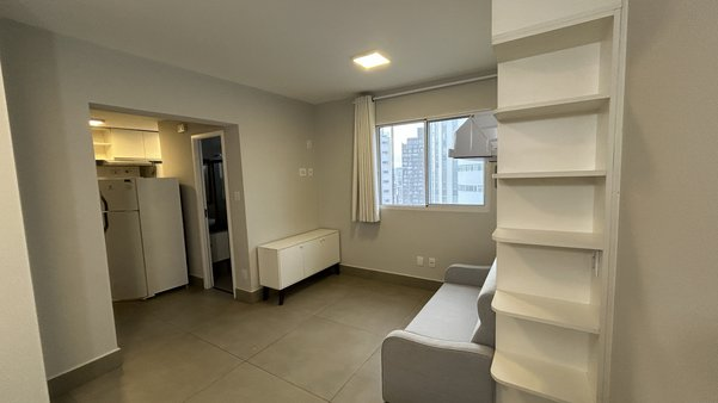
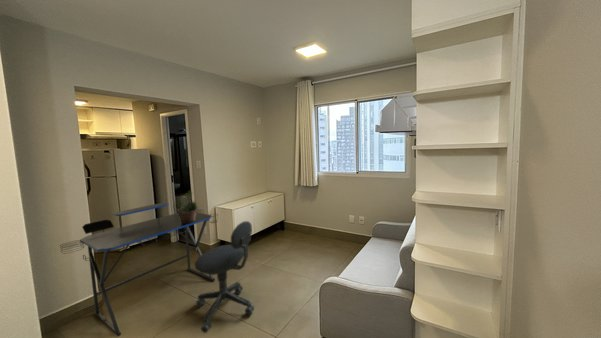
+ potted plant [173,187,200,223]
+ desk [59,202,219,337]
+ office chair [194,220,255,334]
